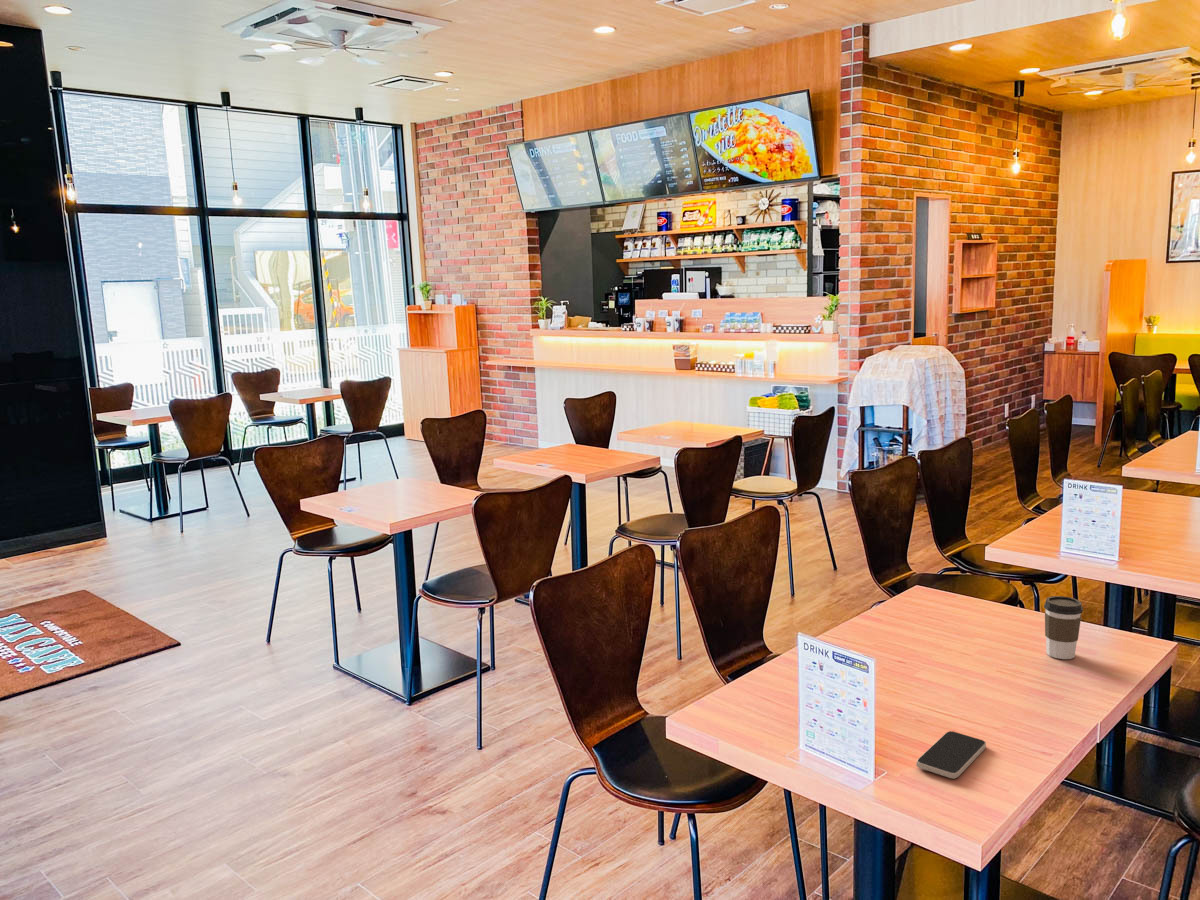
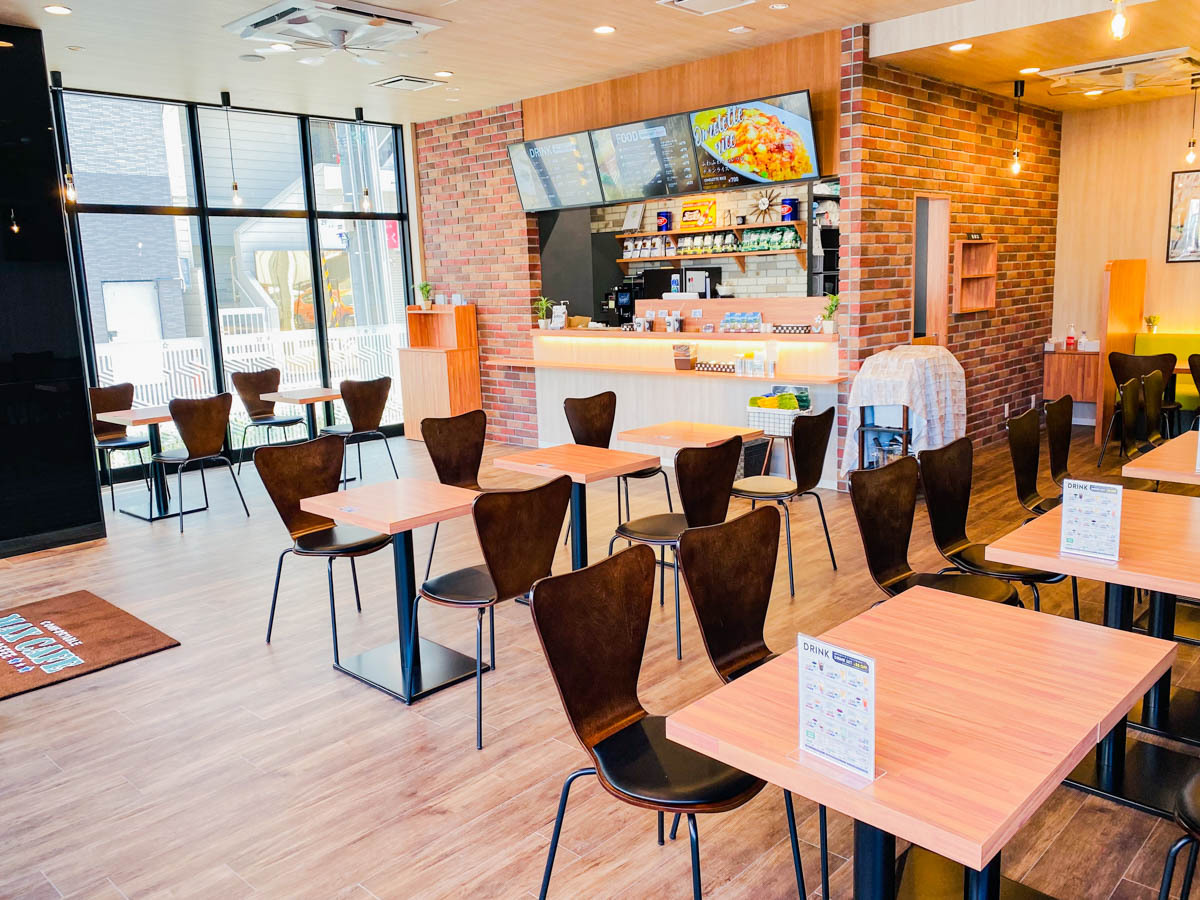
- coffee cup [1043,595,1084,660]
- smartphone [915,730,987,780]
